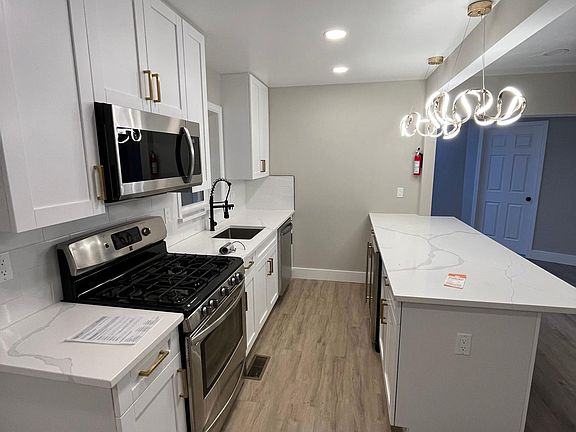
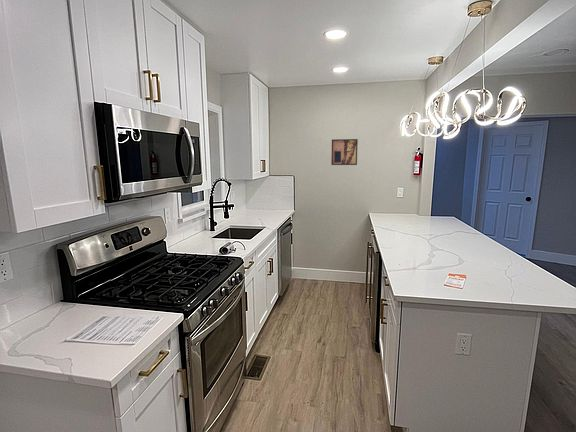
+ wall art [330,138,359,166]
